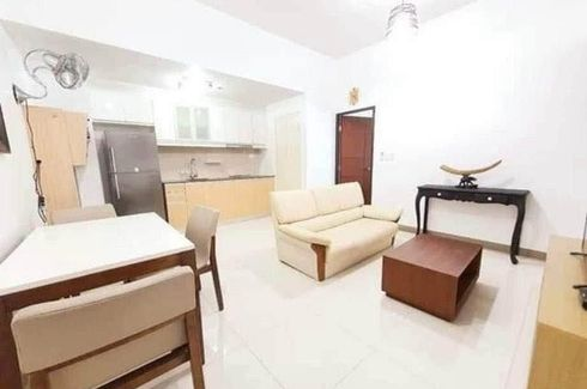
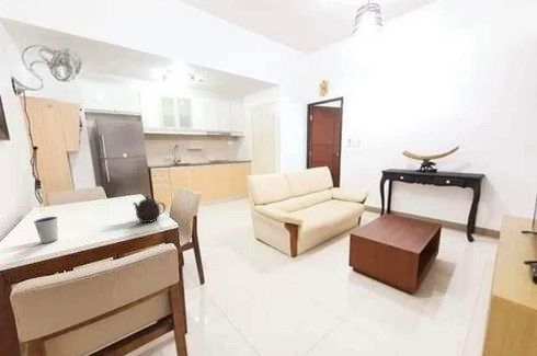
+ teapot [132,195,167,223]
+ dixie cup [32,216,59,244]
